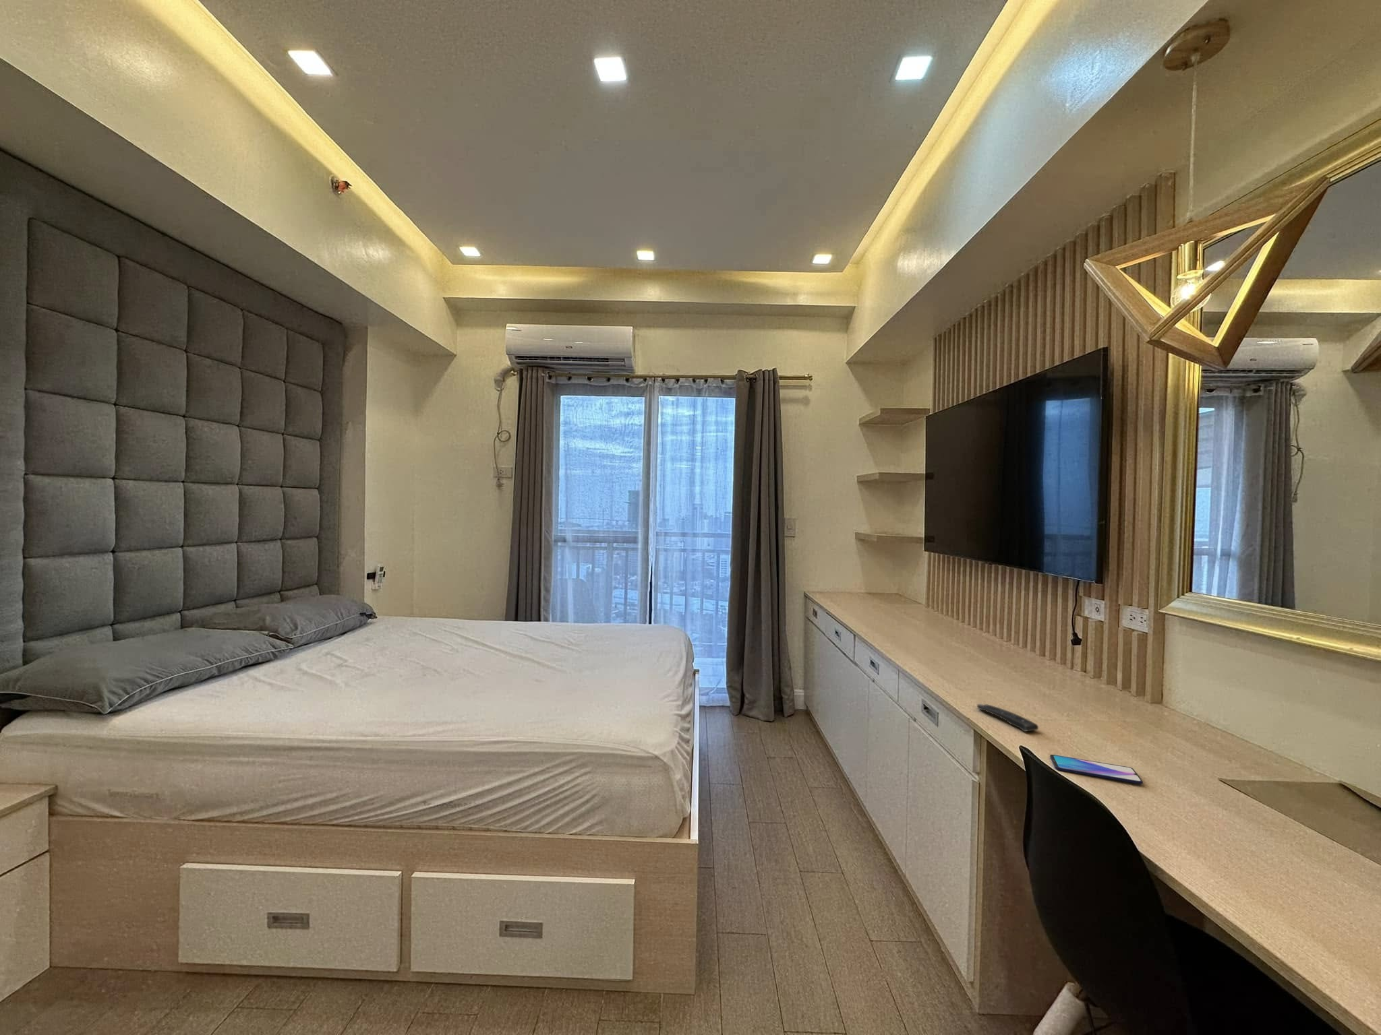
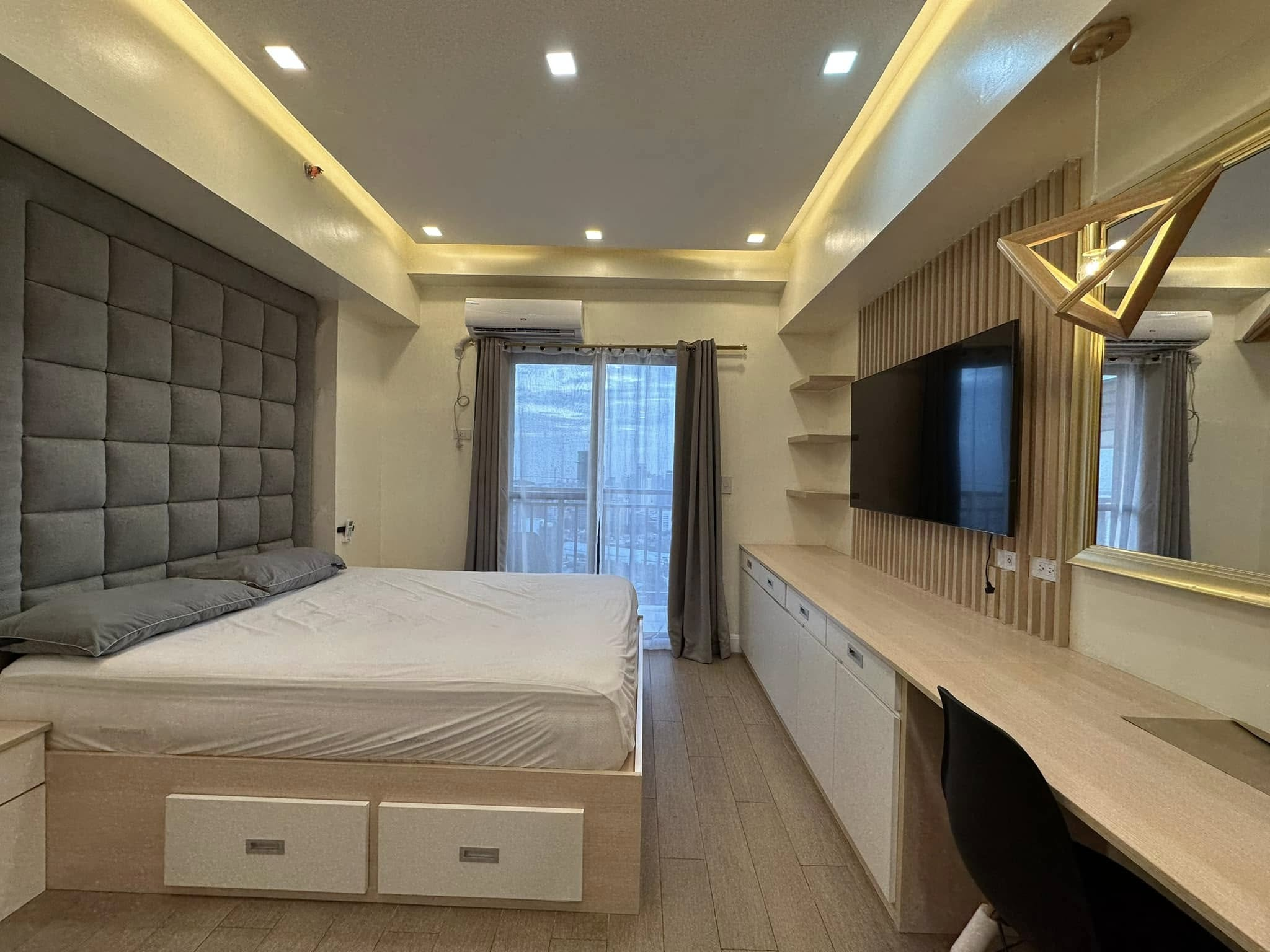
- remote control [976,703,1040,732]
- smartphone [1049,755,1144,784]
